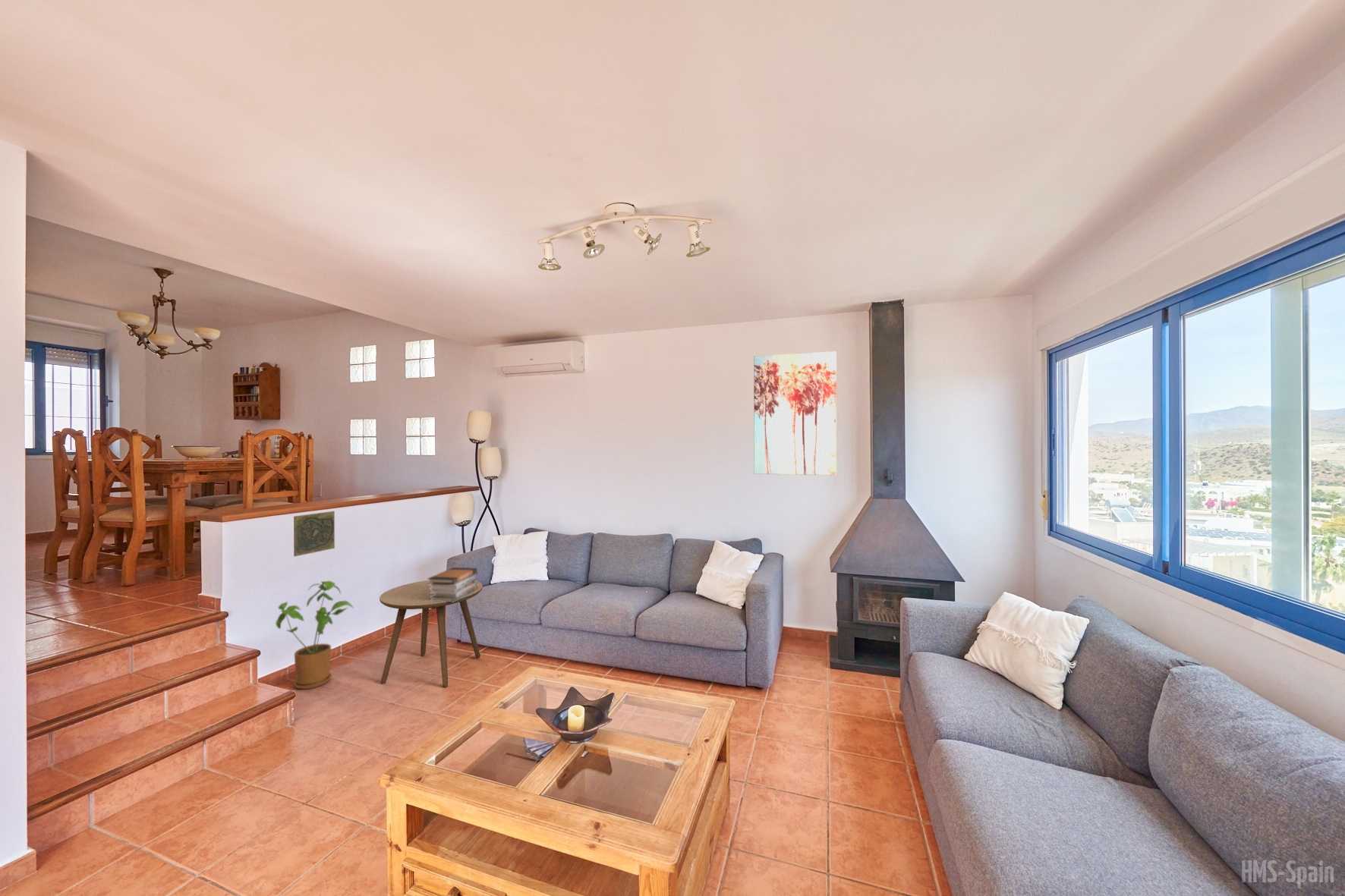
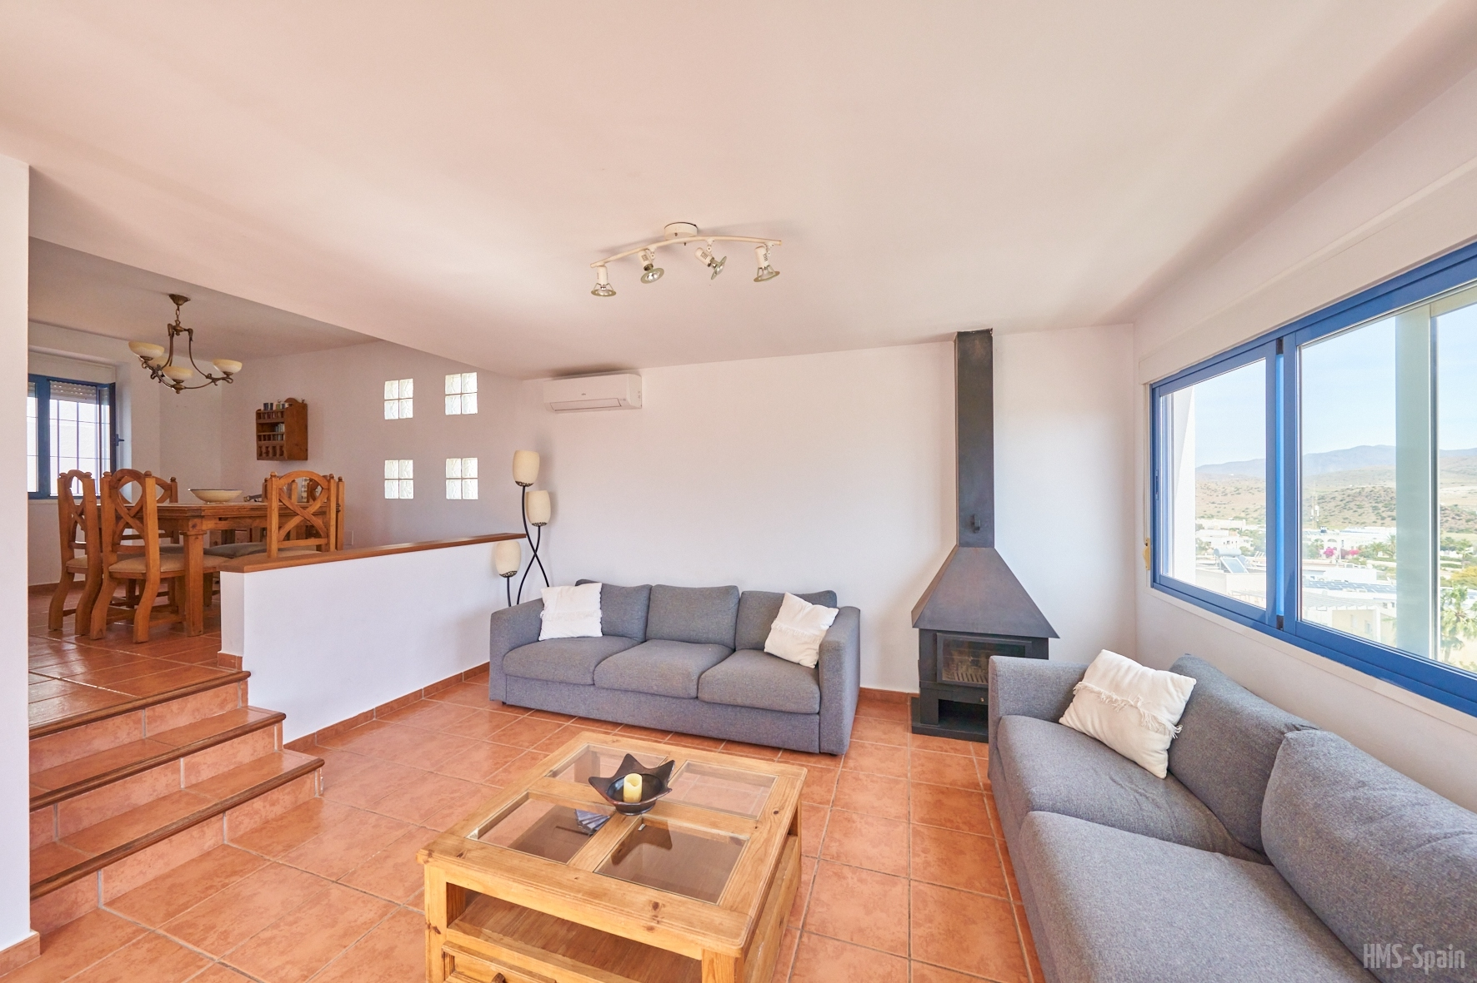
- side table [379,580,484,688]
- book stack [427,567,479,602]
- house plant [275,580,355,690]
- decorative tile [293,511,335,557]
- wall art [753,351,837,476]
